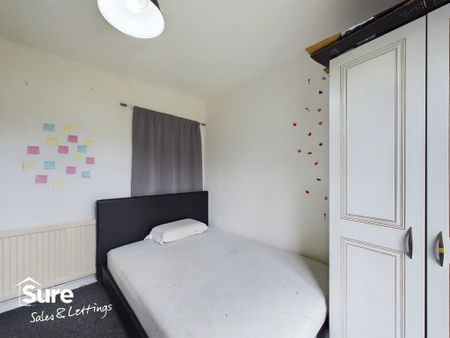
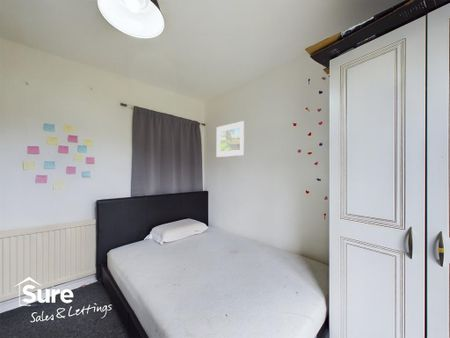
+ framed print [216,120,246,158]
